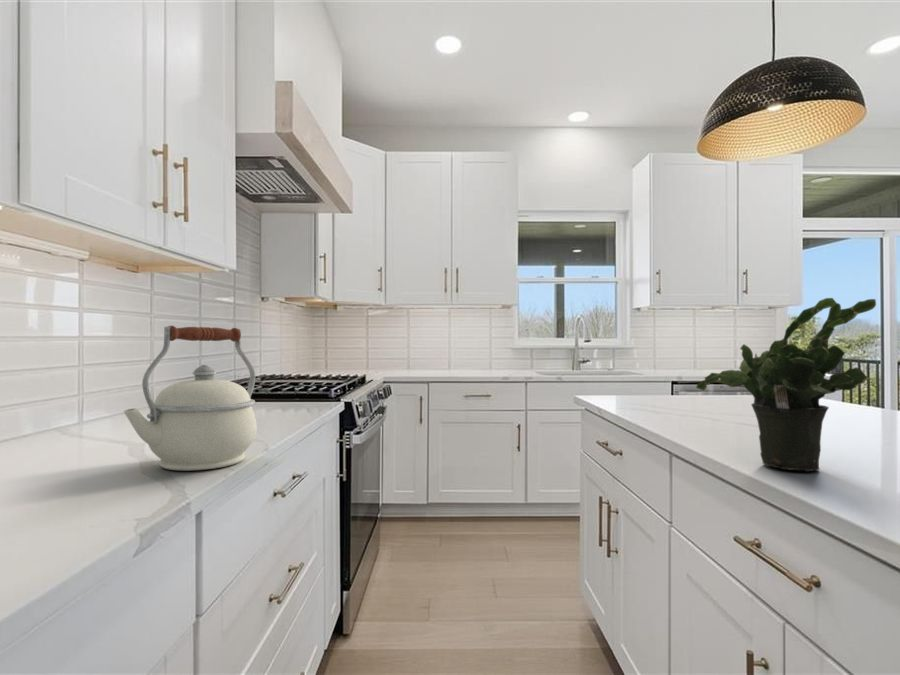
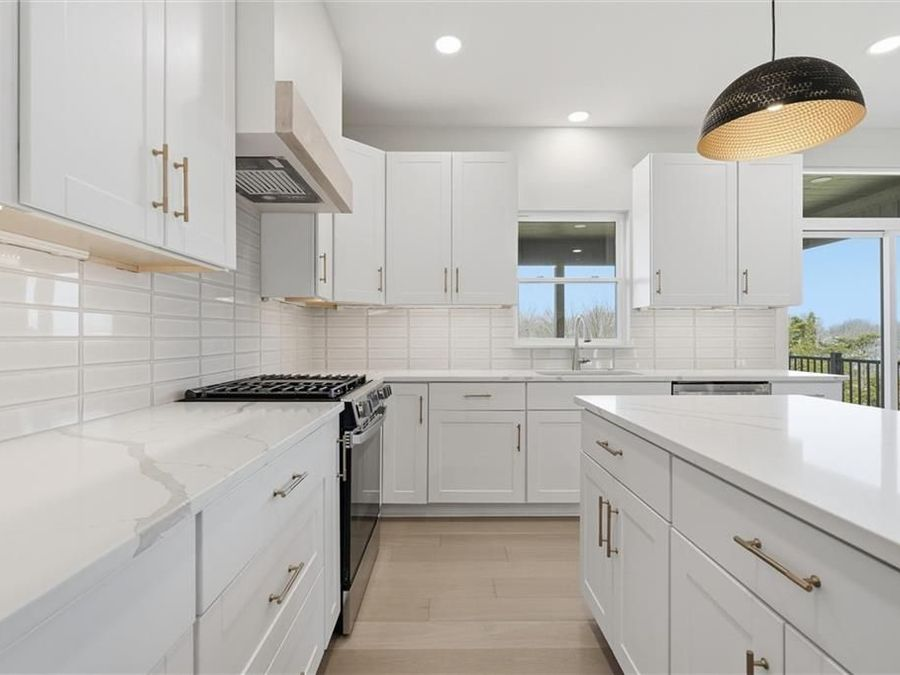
- kettle [123,325,258,472]
- potted plant [695,297,877,472]
